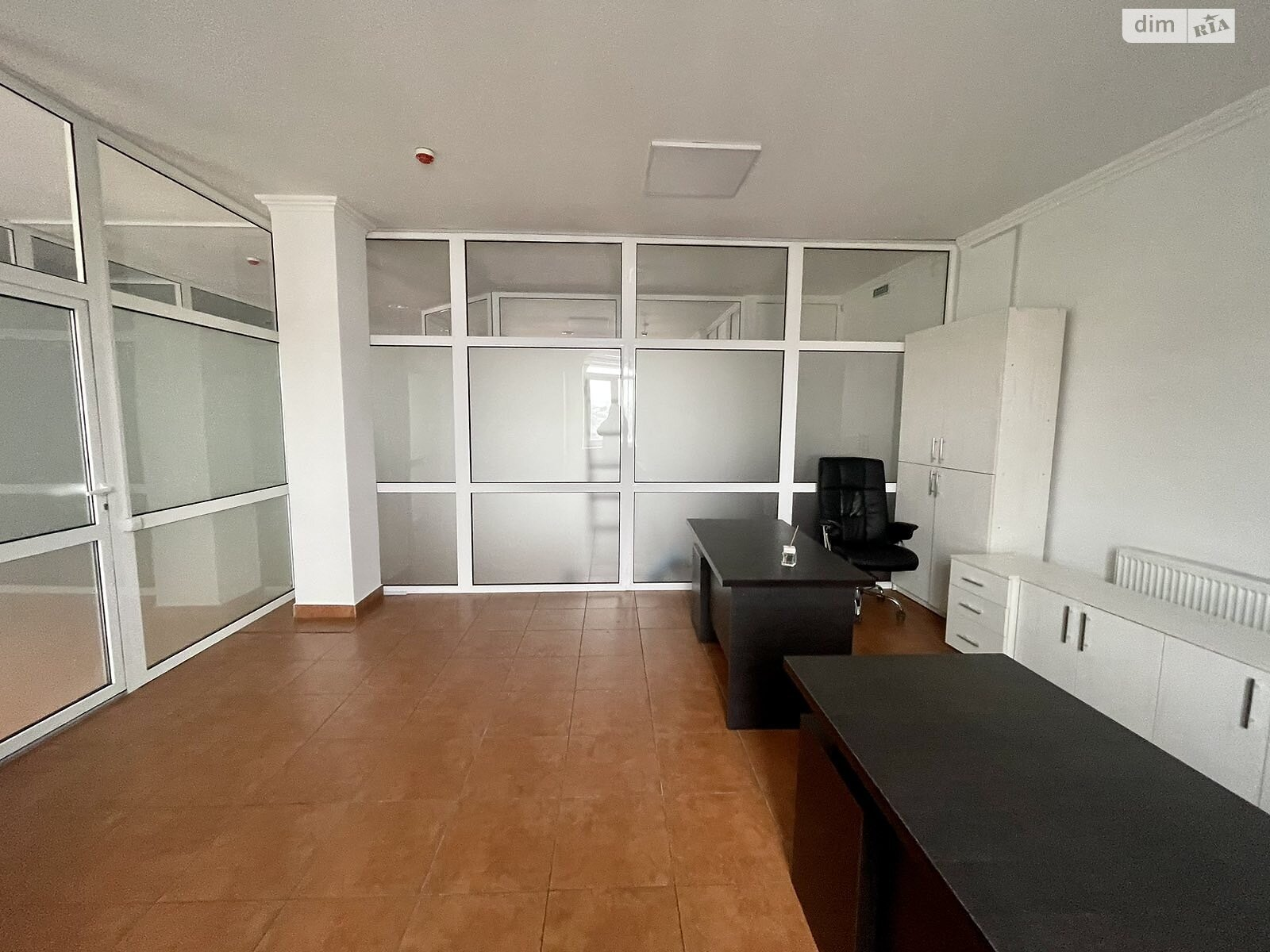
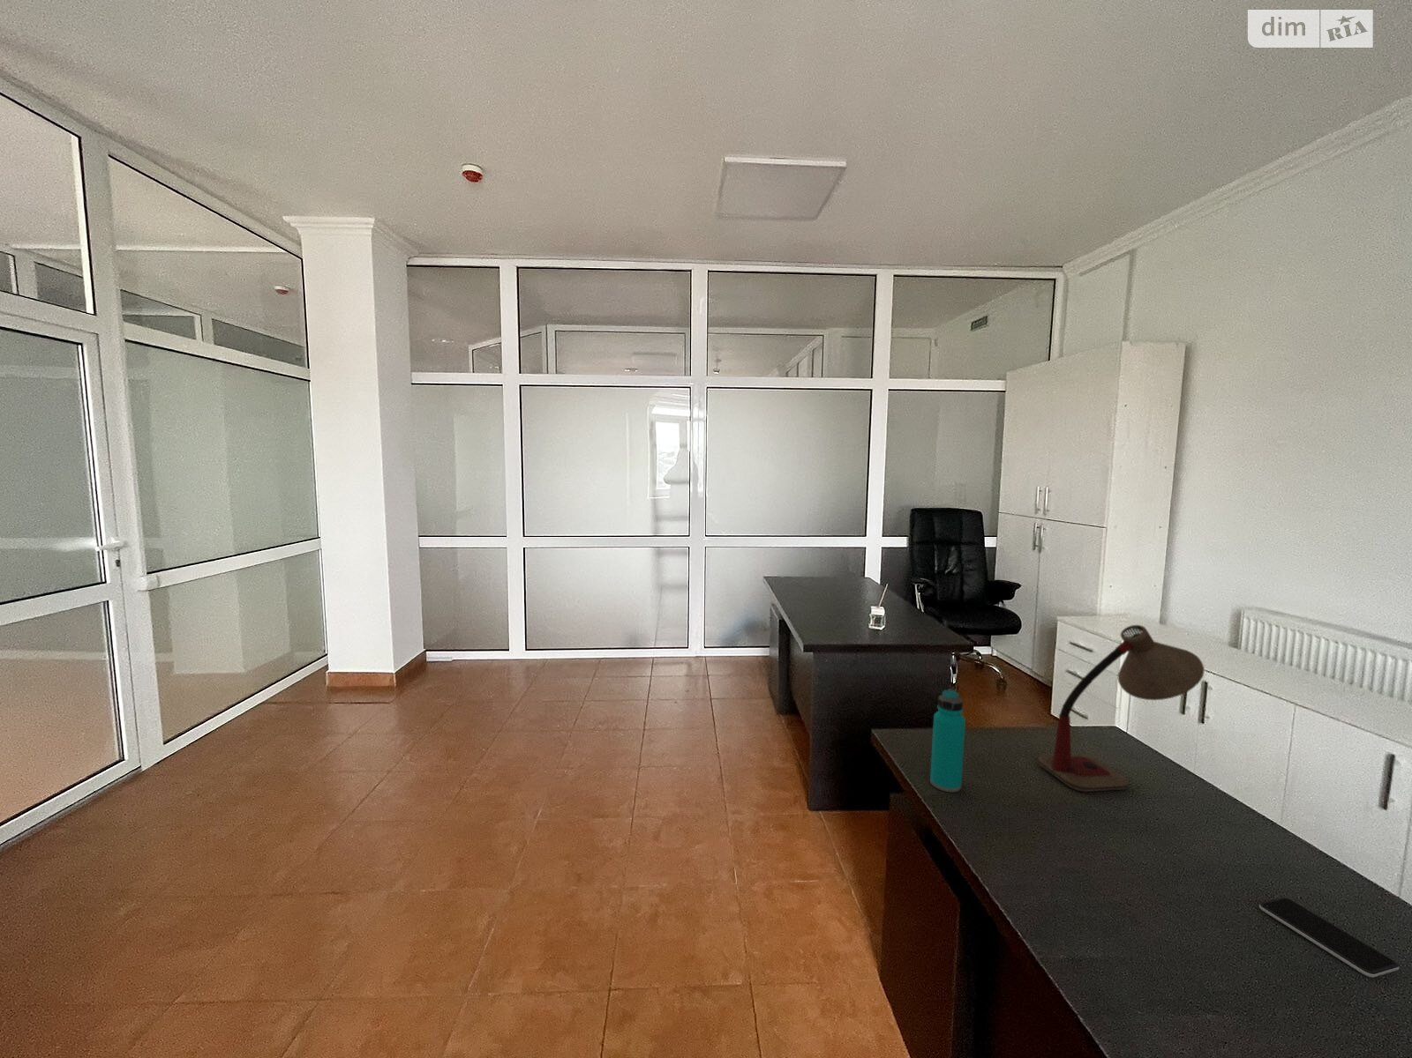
+ smartphone [1259,897,1400,979]
+ desk lamp [1037,625,1205,792]
+ water bottle [929,688,966,792]
